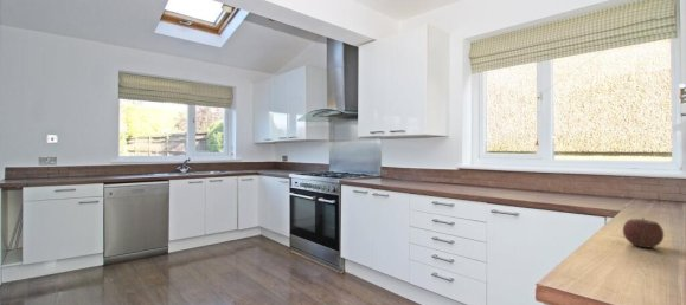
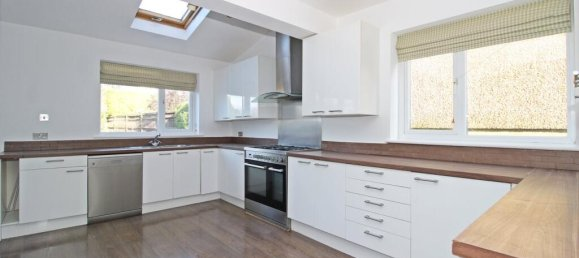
- apple [622,216,665,249]
